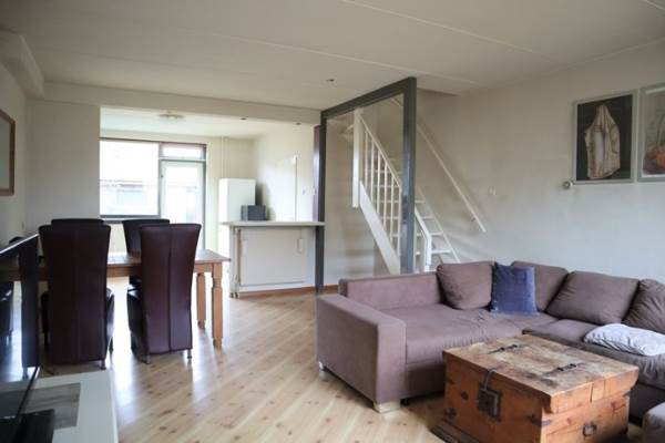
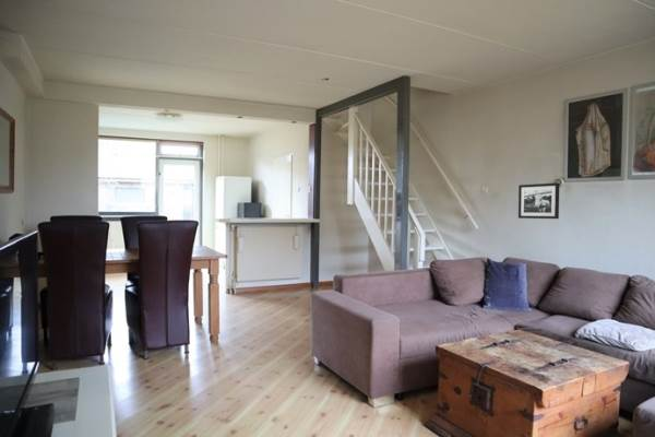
+ picture frame [517,181,560,220]
